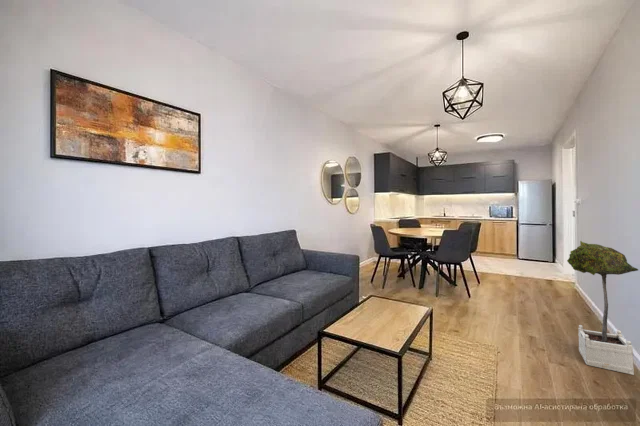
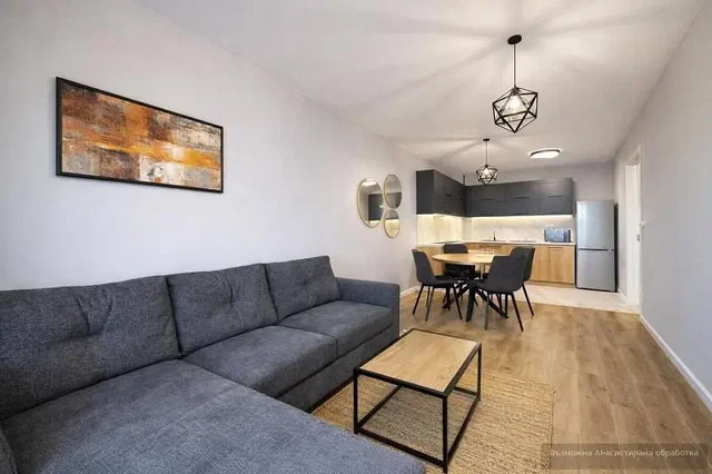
- potted tree [566,240,639,376]
